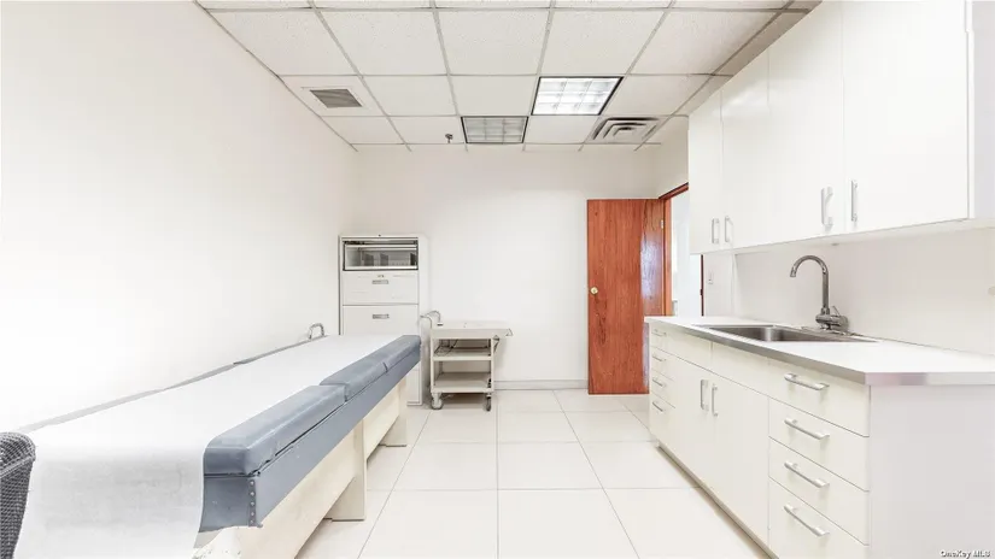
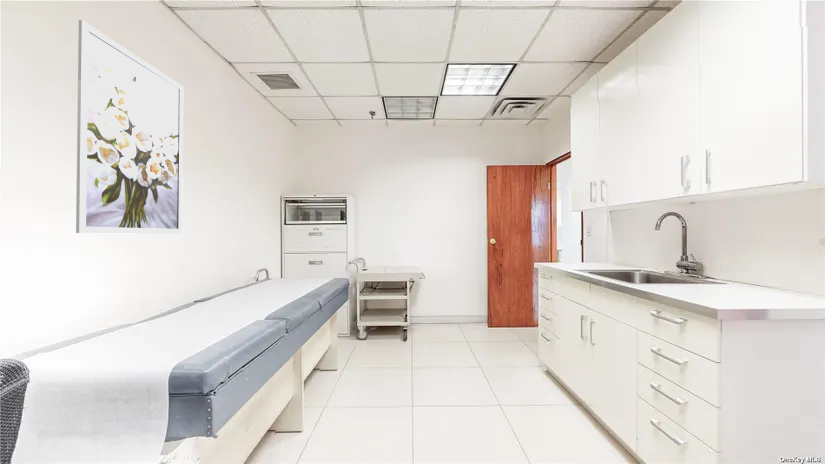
+ wall art [75,19,184,235]
